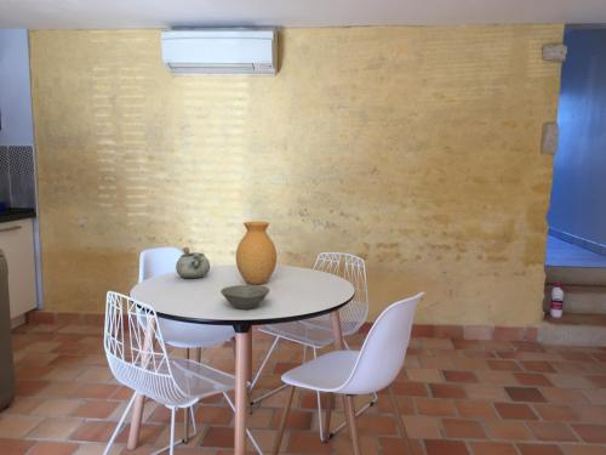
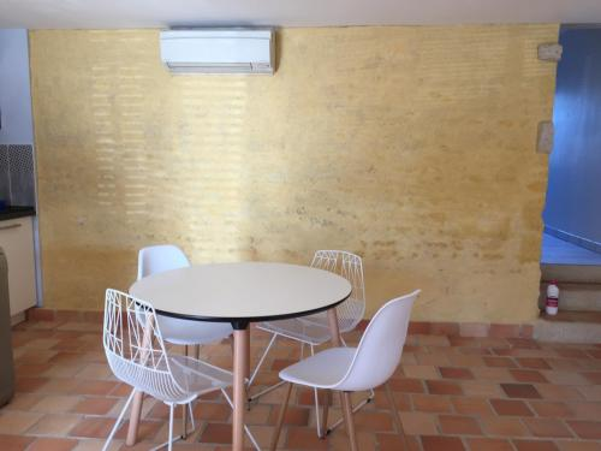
- bowl [219,284,271,311]
- decorative bowl [175,246,211,279]
- vase [235,221,278,285]
